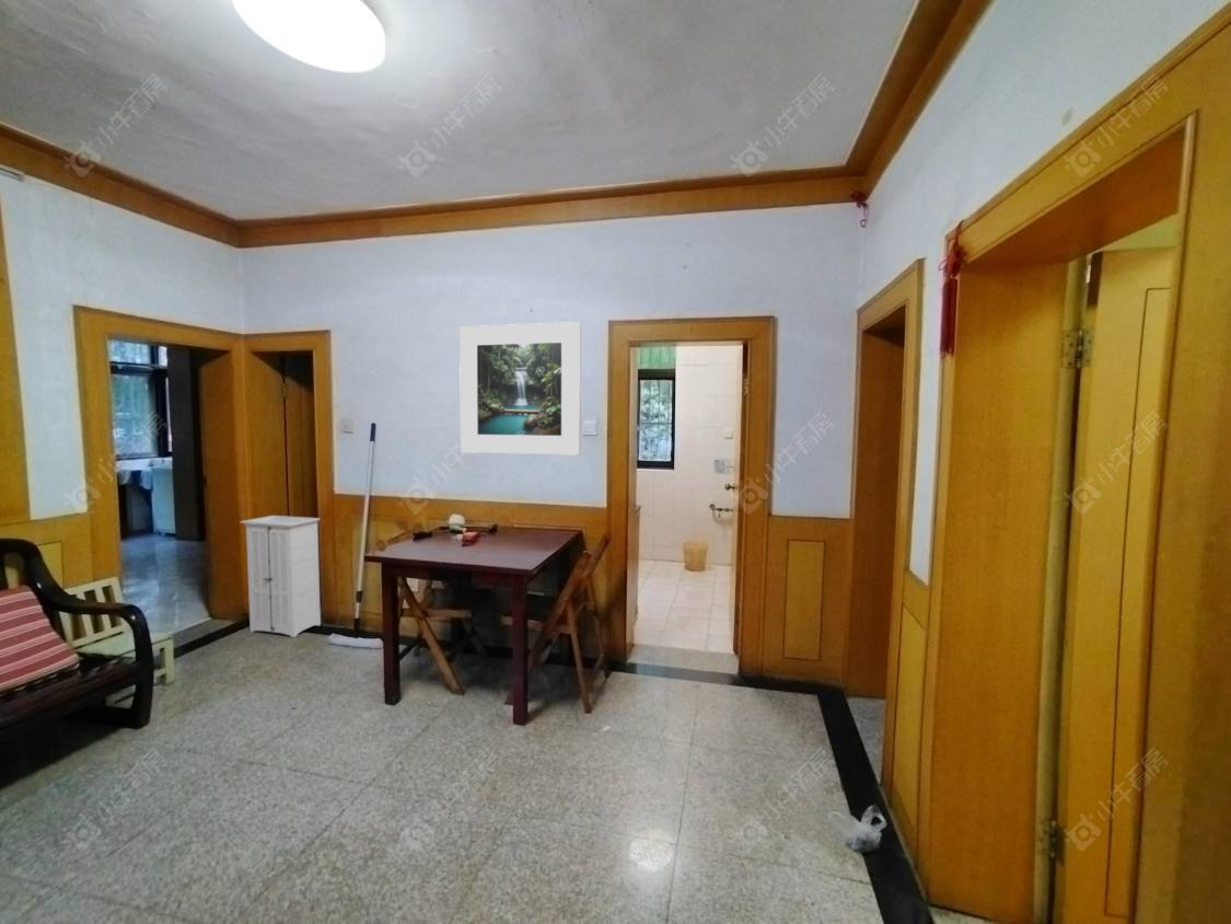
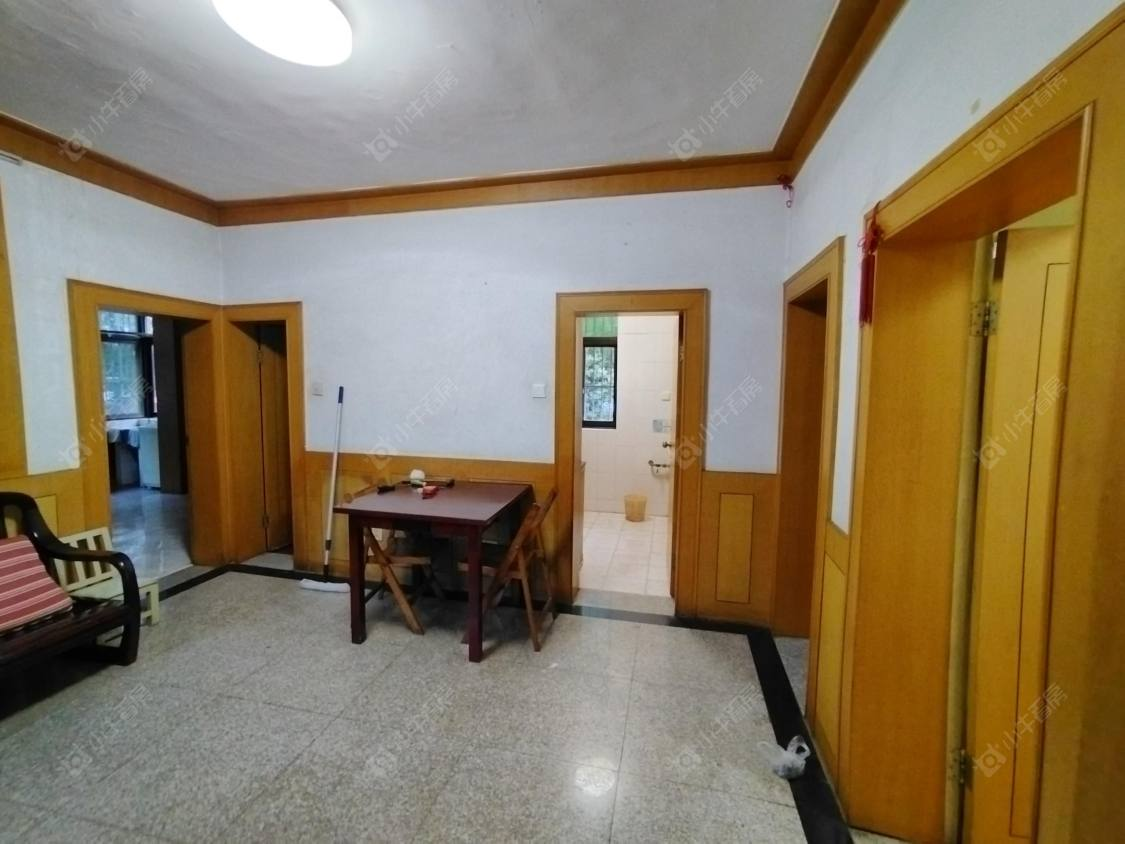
- storage cabinet [240,512,322,638]
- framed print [458,321,582,457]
